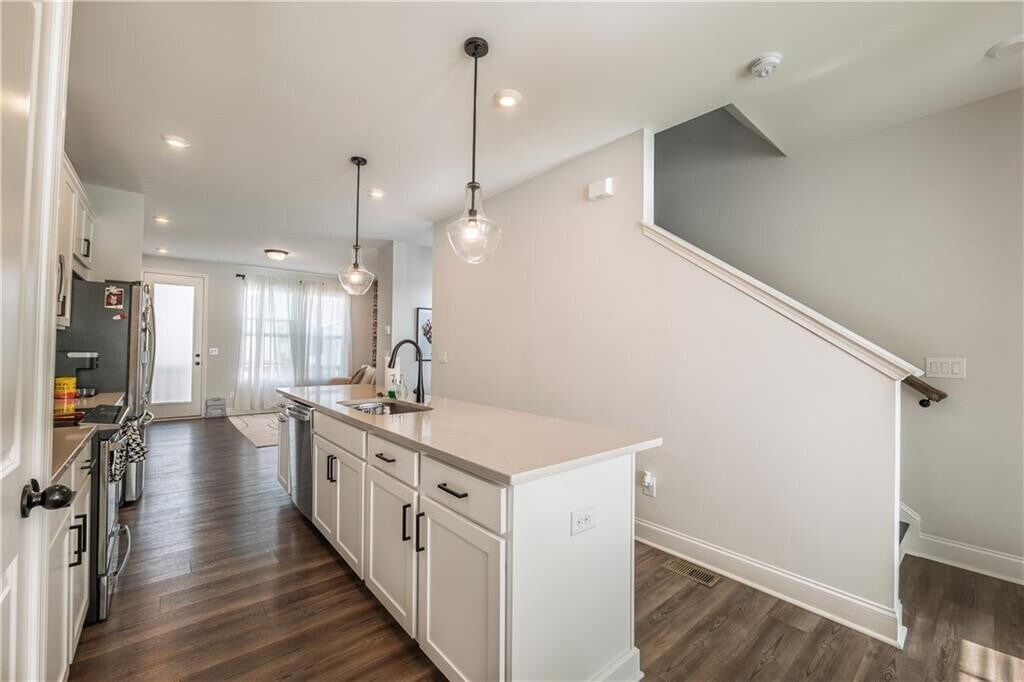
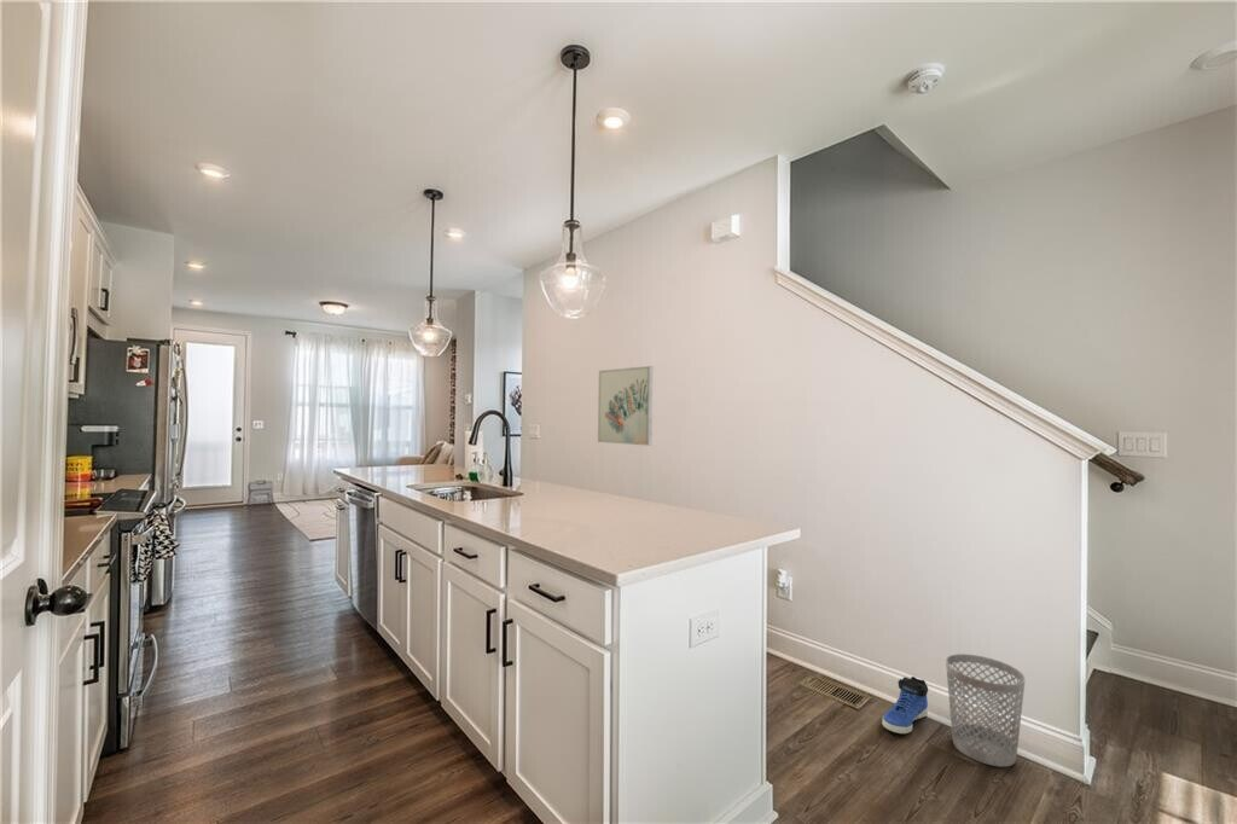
+ sneaker [881,675,929,735]
+ wastebasket [945,652,1027,768]
+ wall art [597,365,654,447]
